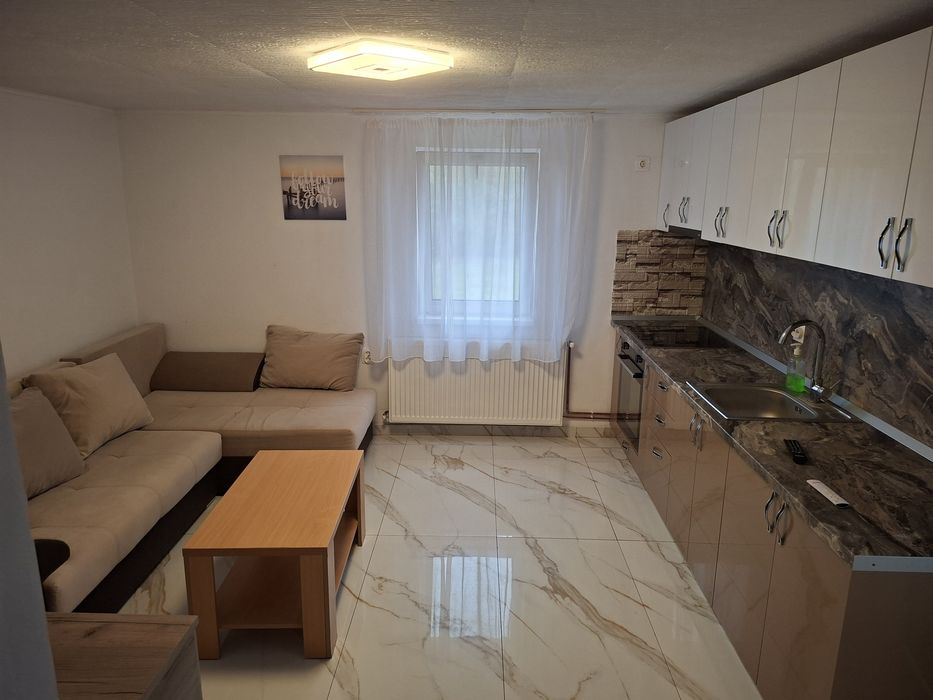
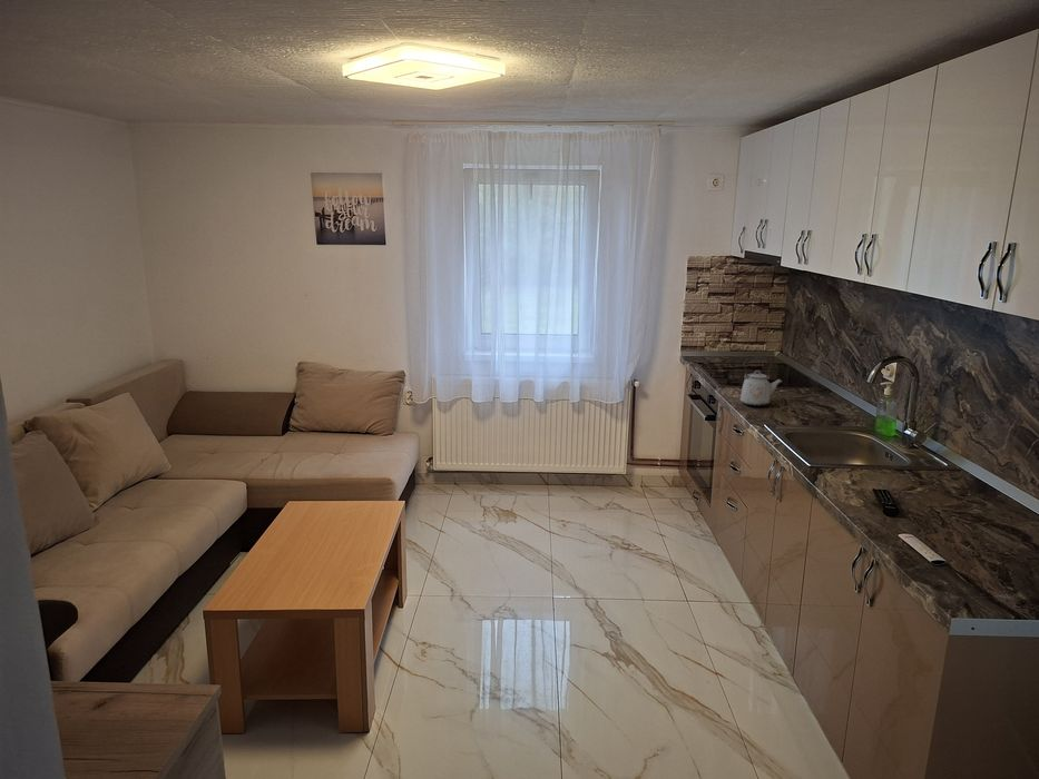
+ kettle [739,356,784,407]
